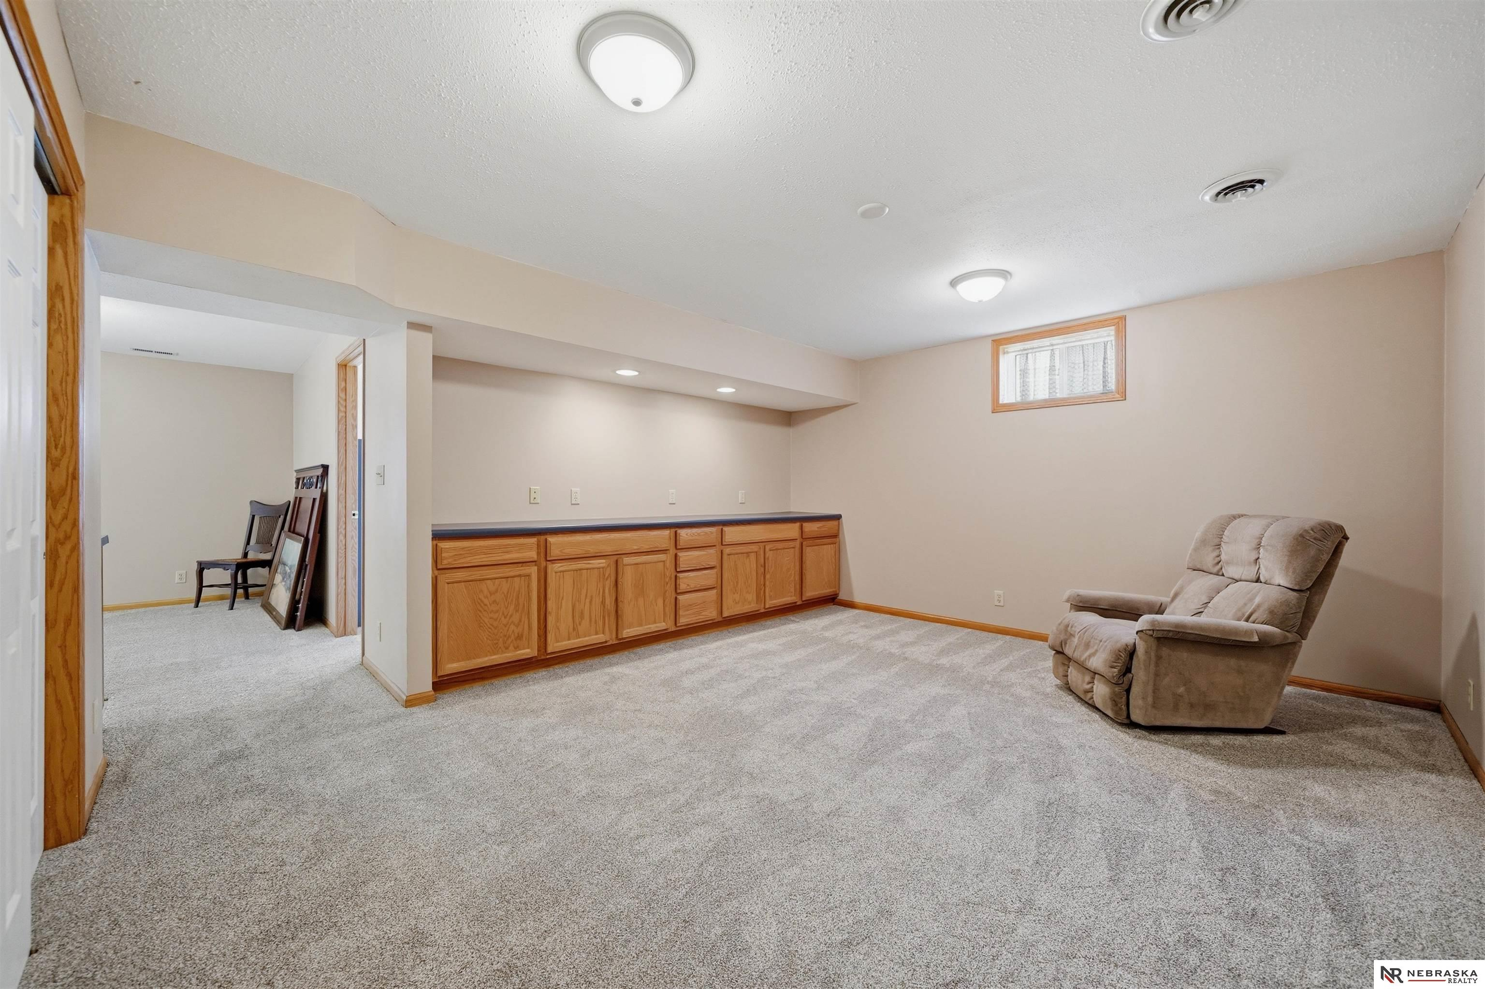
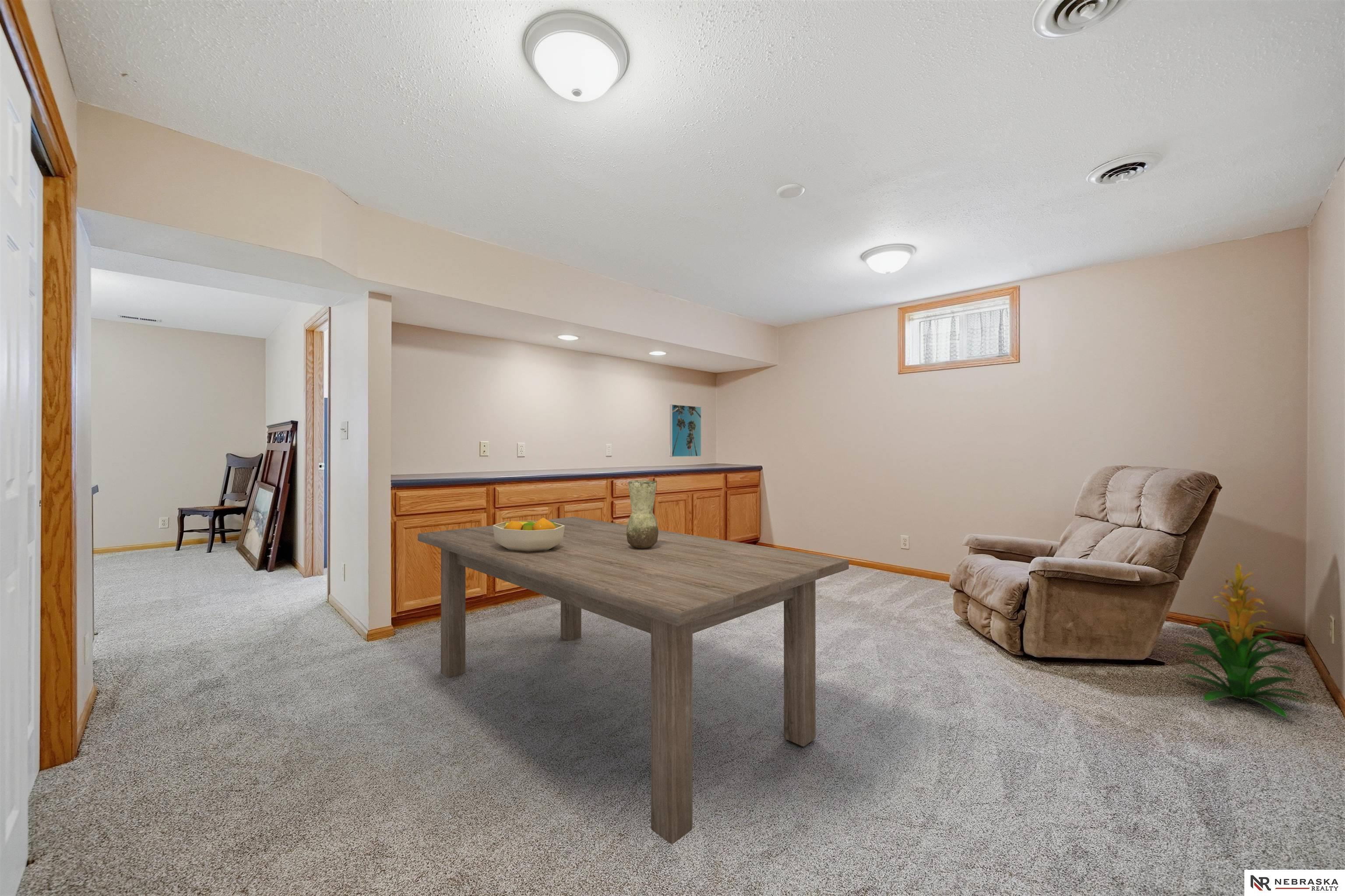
+ dining table [417,517,849,844]
+ fruit bowl [493,517,565,552]
+ indoor plant [1179,562,1310,718]
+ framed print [669,404,702,457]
+ vase [626,480,658,549]
